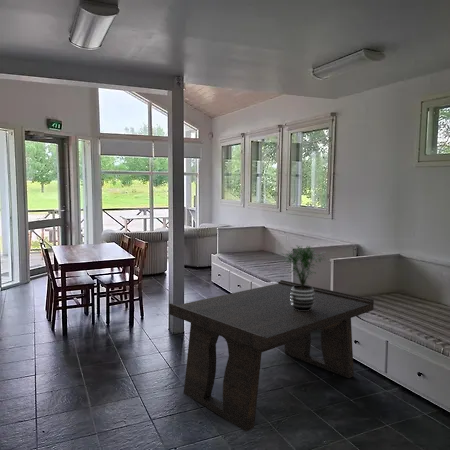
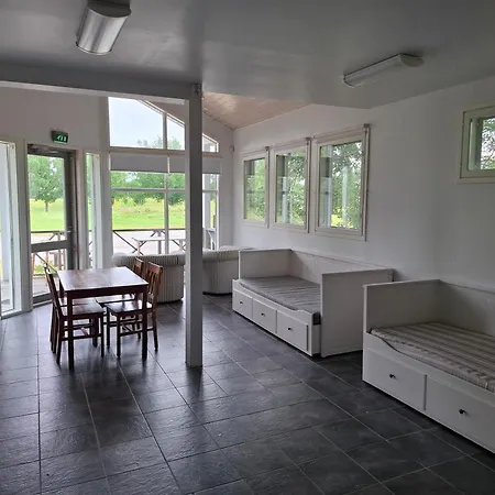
- coffee table [168,279,375,433]
- potted plant [280,244,327,311]
